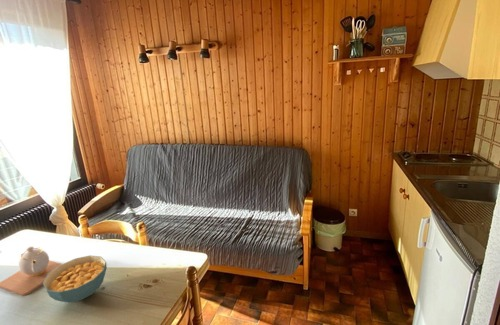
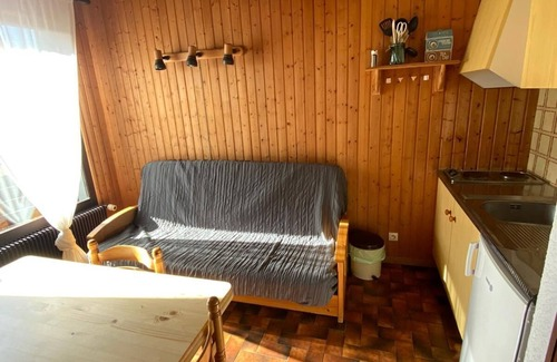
- teapot [0,245,63,297]
- cereal bowl [43,254,108,304]
